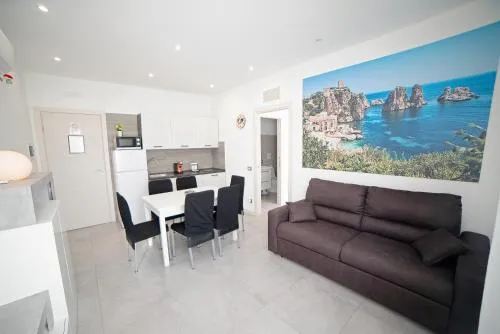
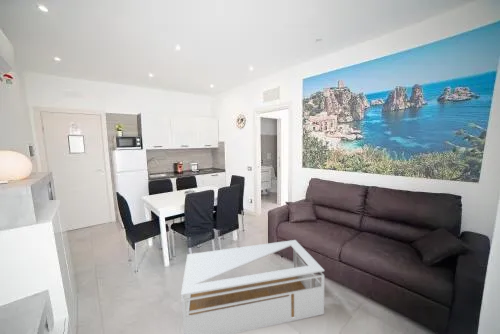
+ coffee table [180,239,325,334]
